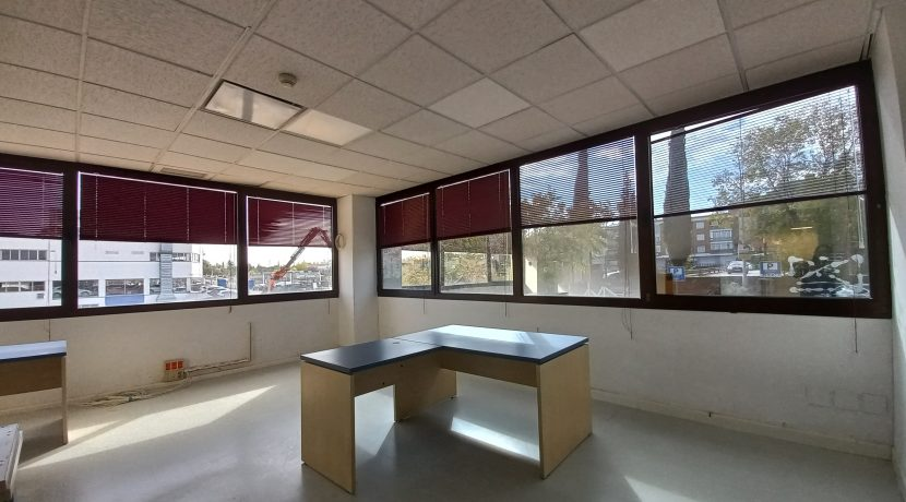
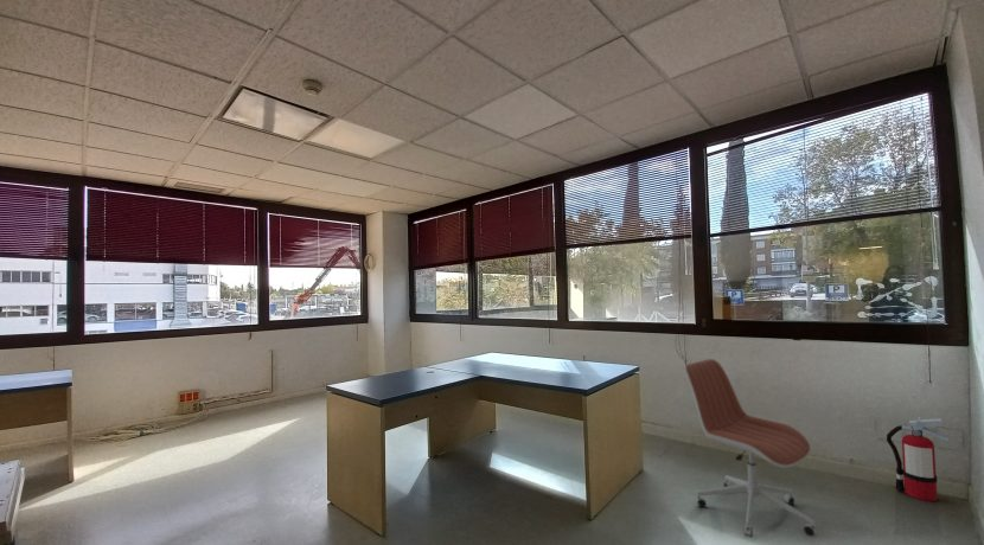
+ office chair [683,358,818,538]
+ fire extinguisher [886,416,950,502]
